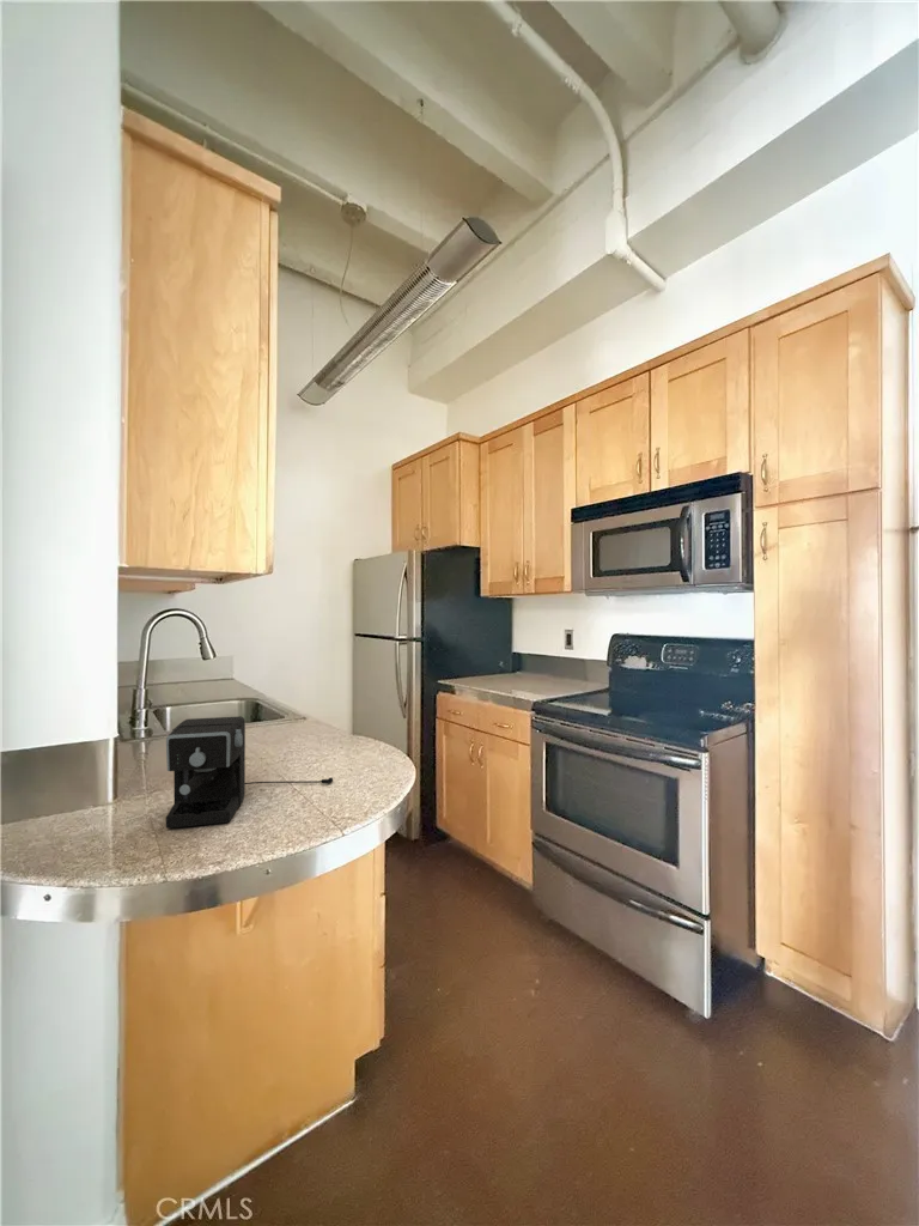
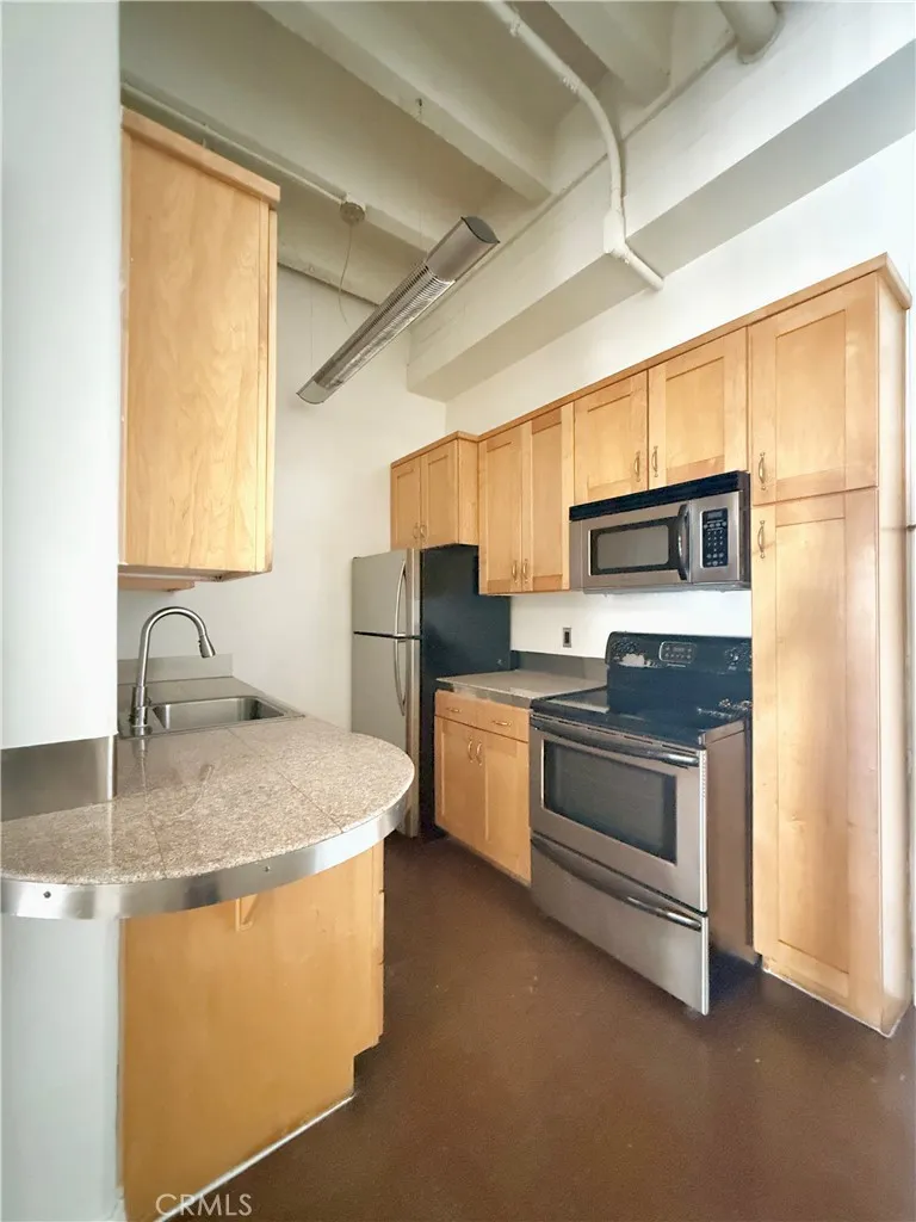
- coffee maker [165,716,334,830]
